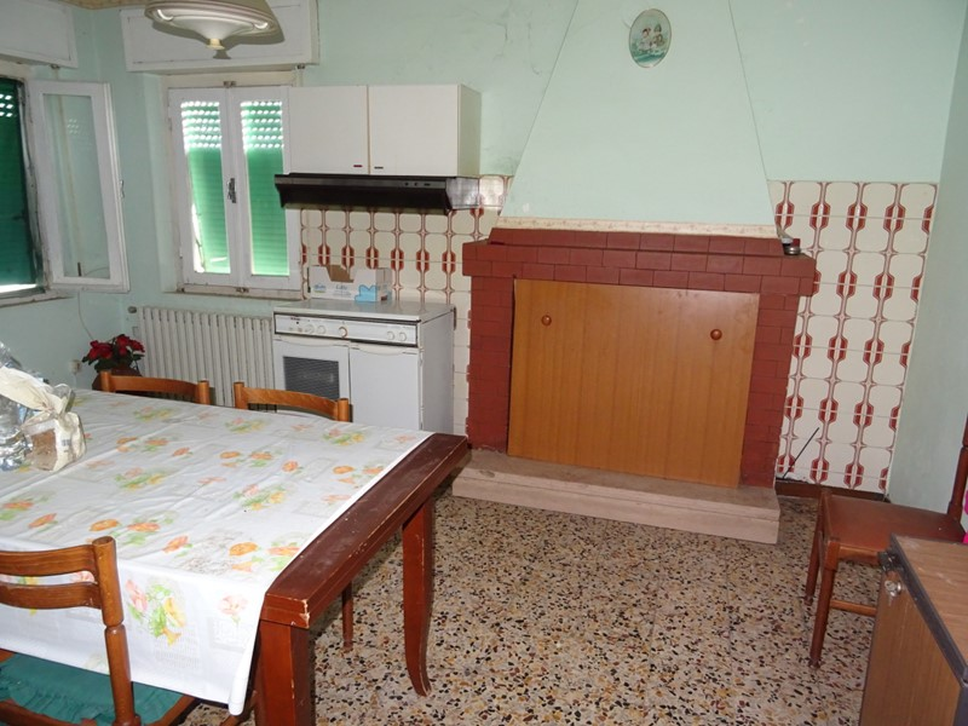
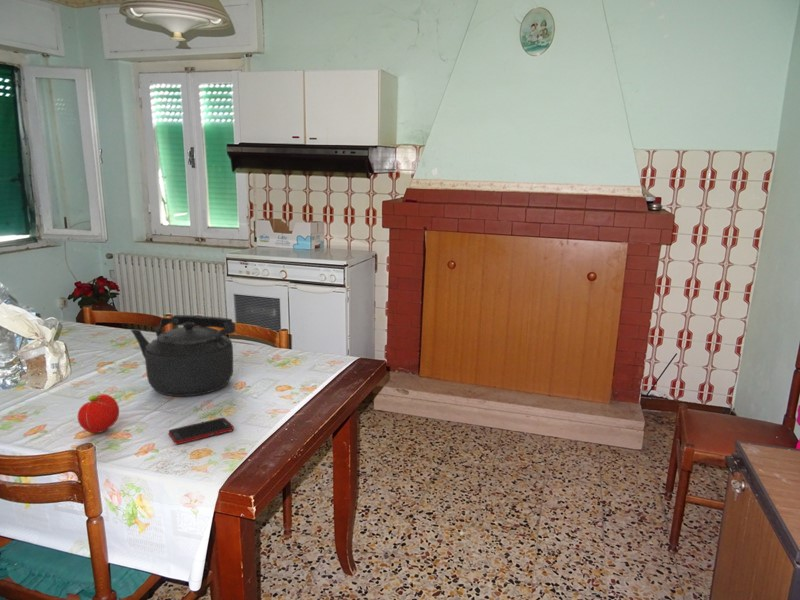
+ cell phone [167,417,235,445]
+ kettle [130,314,236,397]
+ fruit [77,393,120,434]
